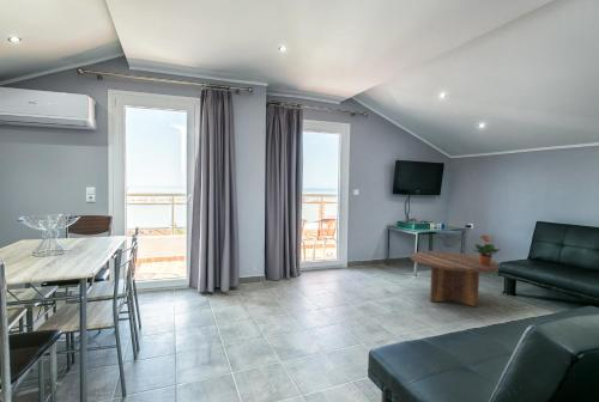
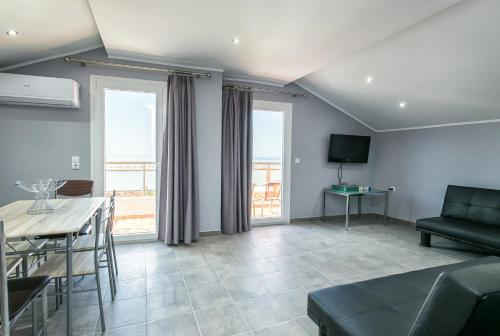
- coffee table [410,250,501,307]
- potted plant [473,234,502,264]
